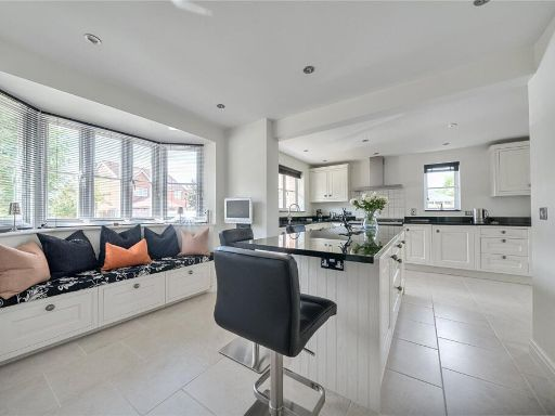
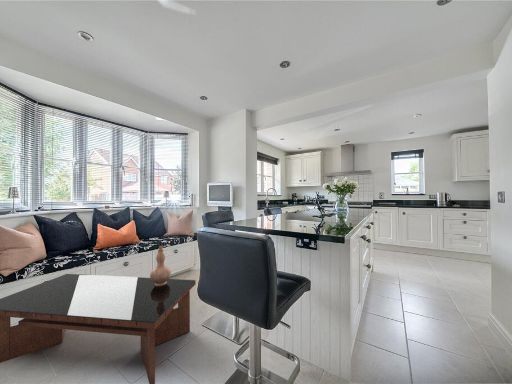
+ vase [149,245,172,286]
+ coffee table [0,273,197,384]
